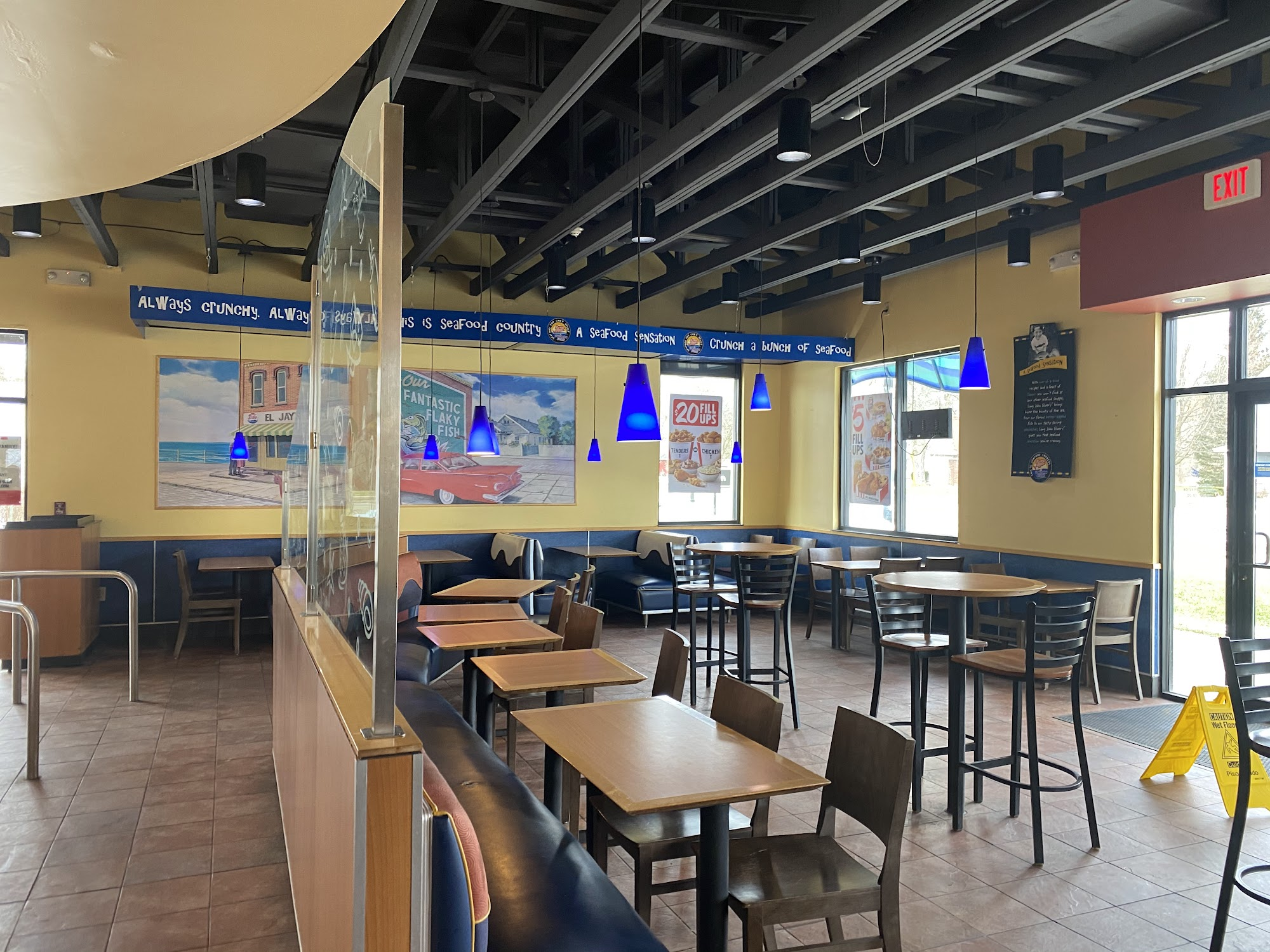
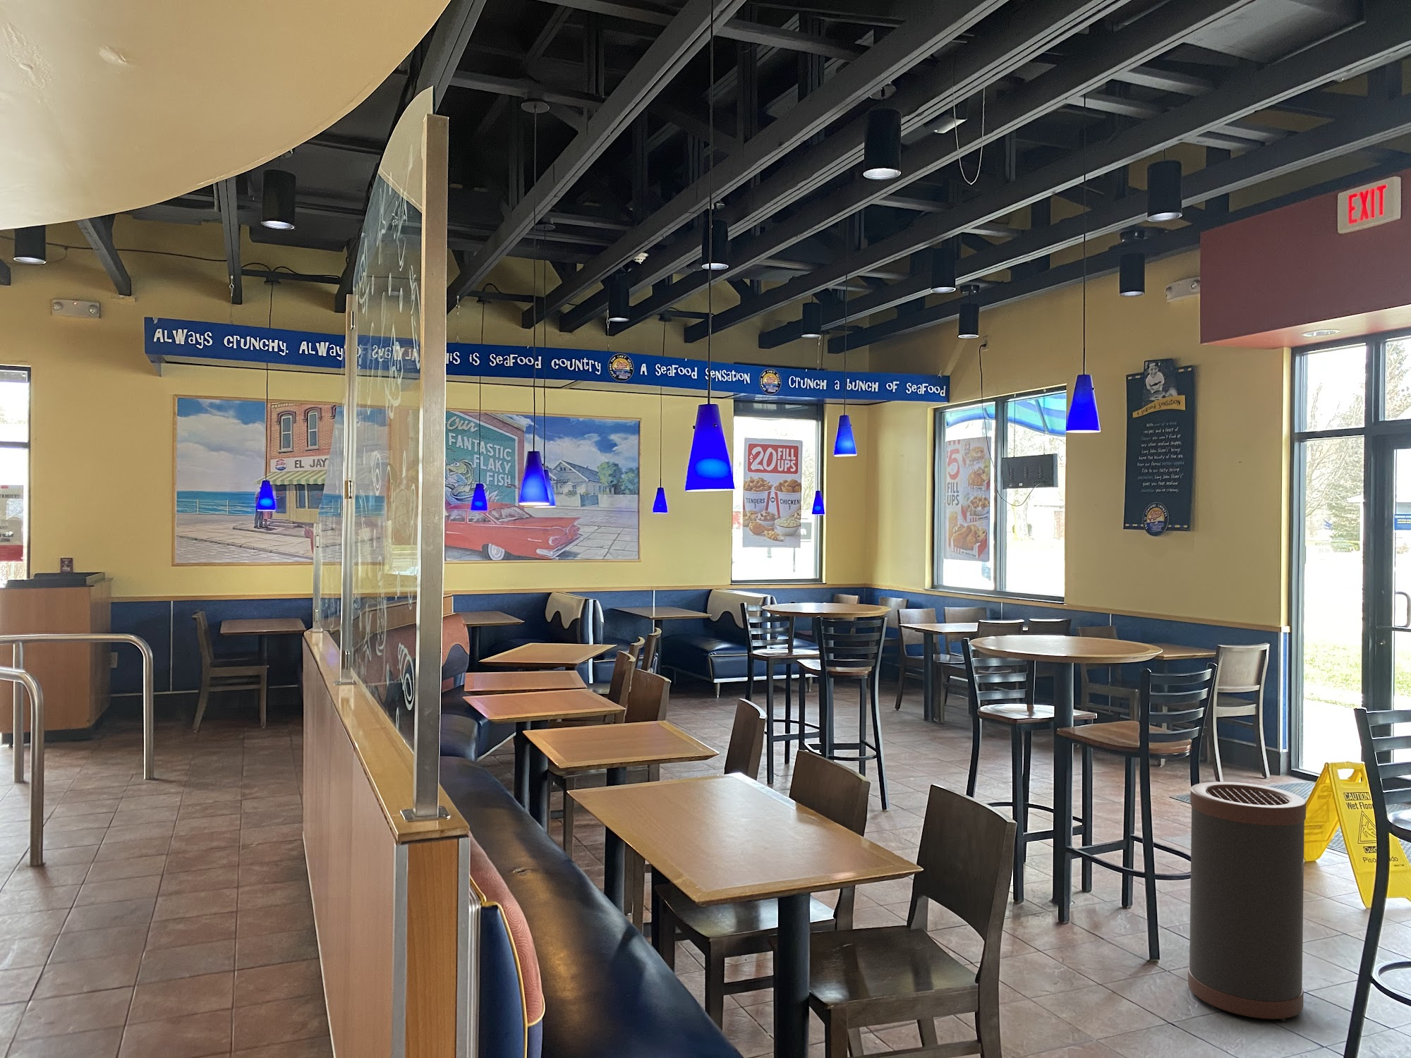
+ trash can [1188,781,1307,1022]
